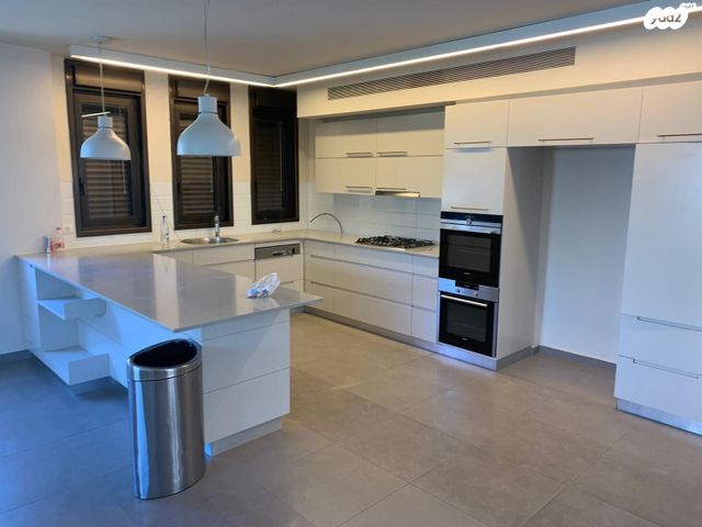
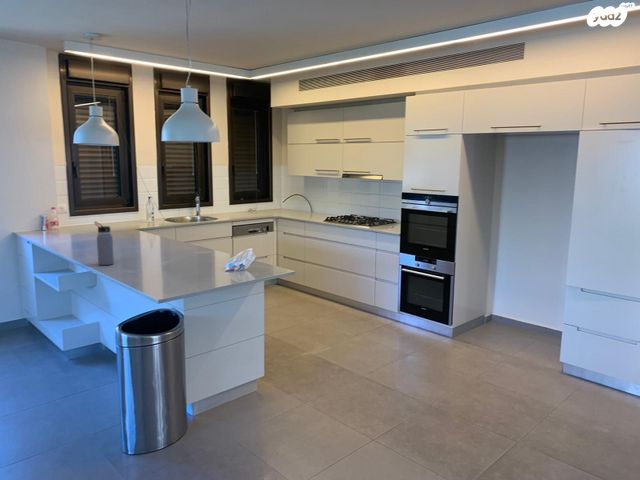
+ water bottle [93,221,115,266]
